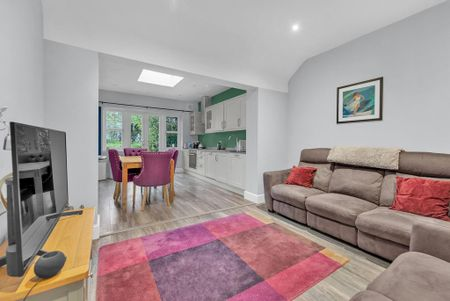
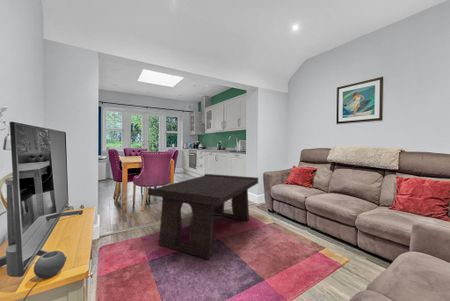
+ coffee table [147,173,259,260]
